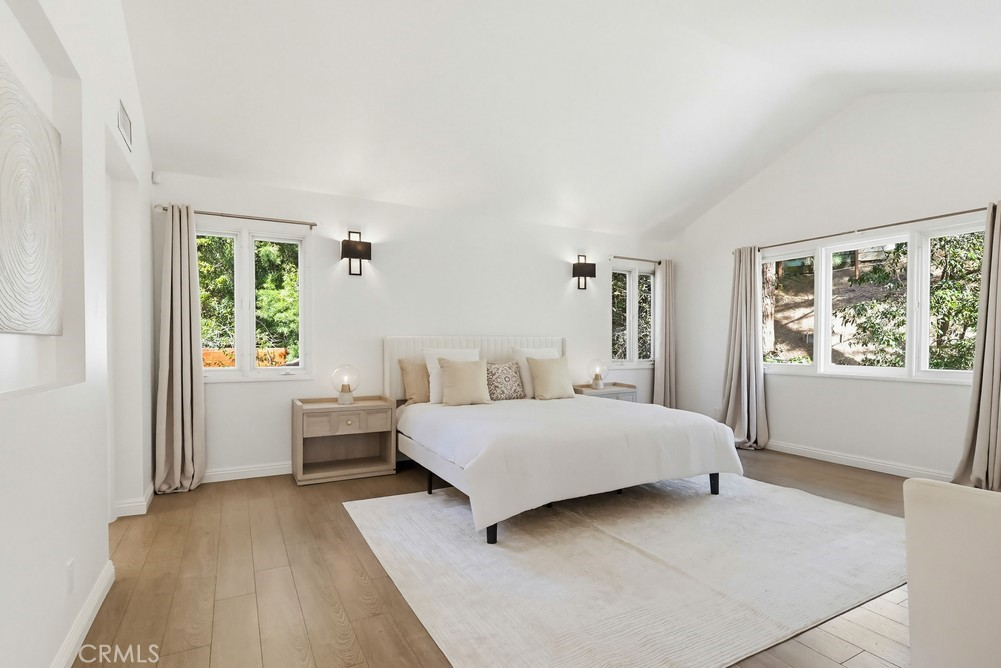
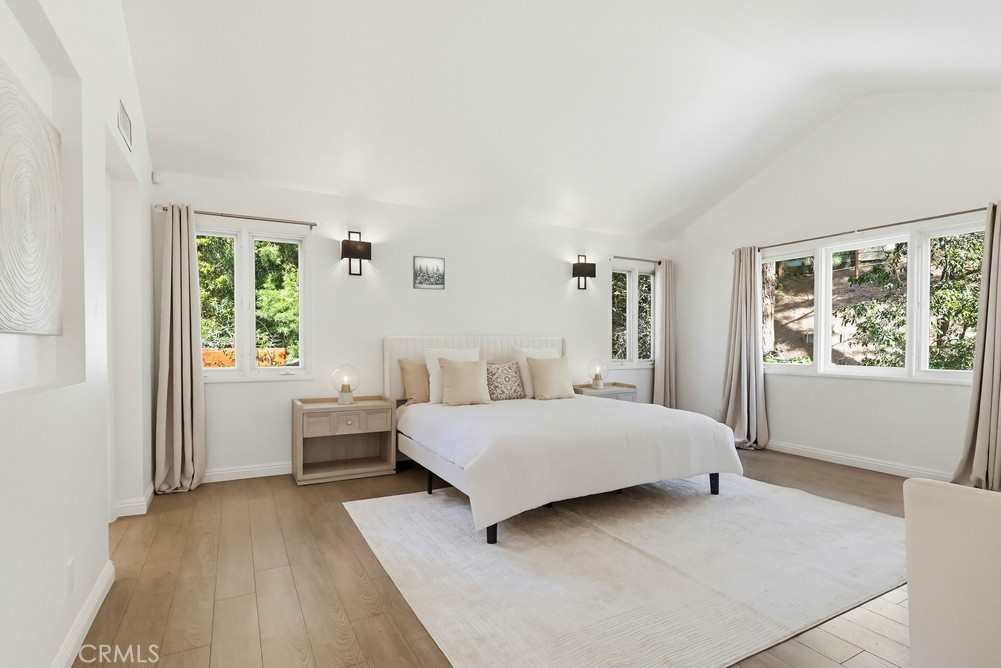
+ wall art [412,255,446,291]
